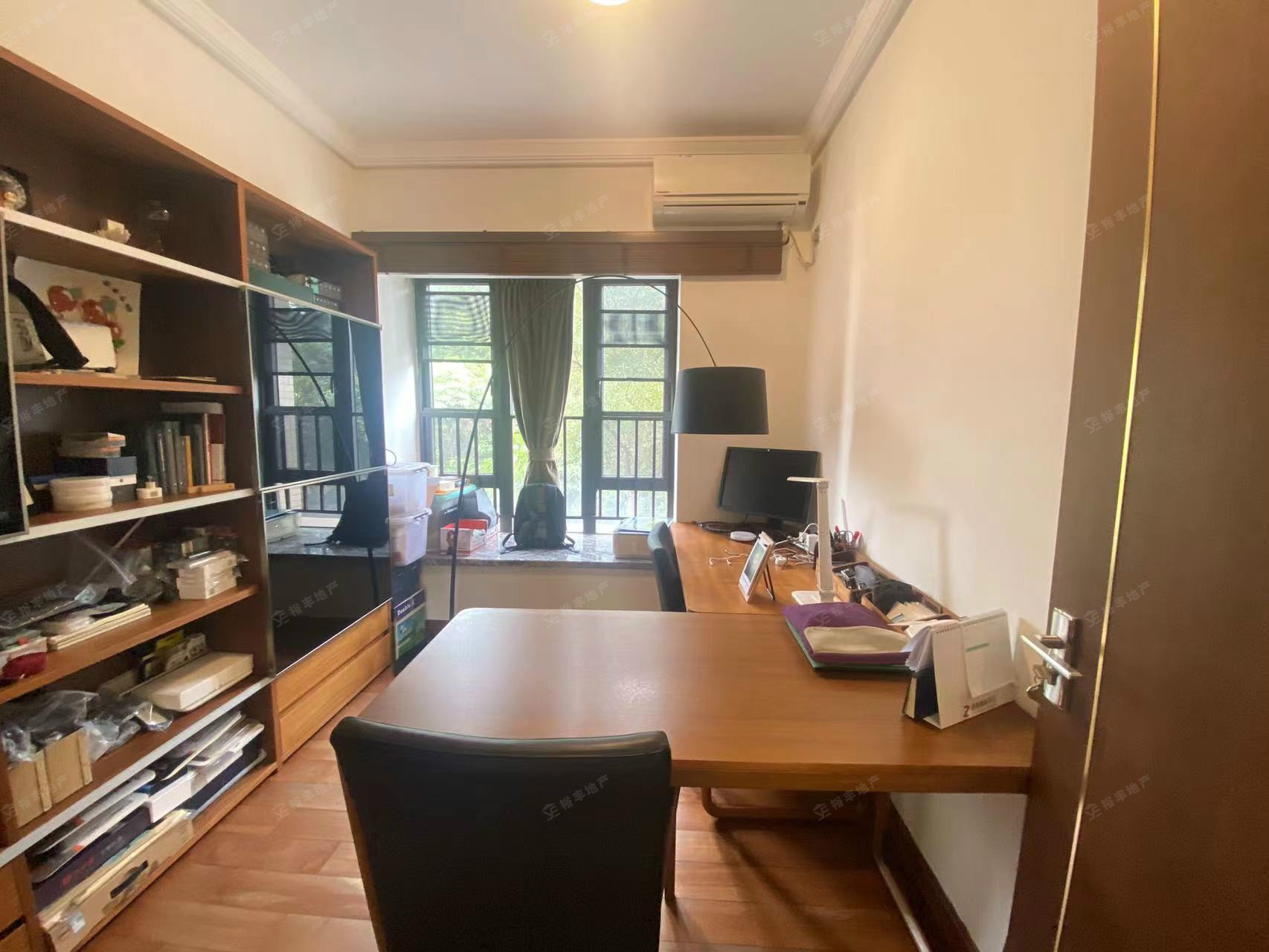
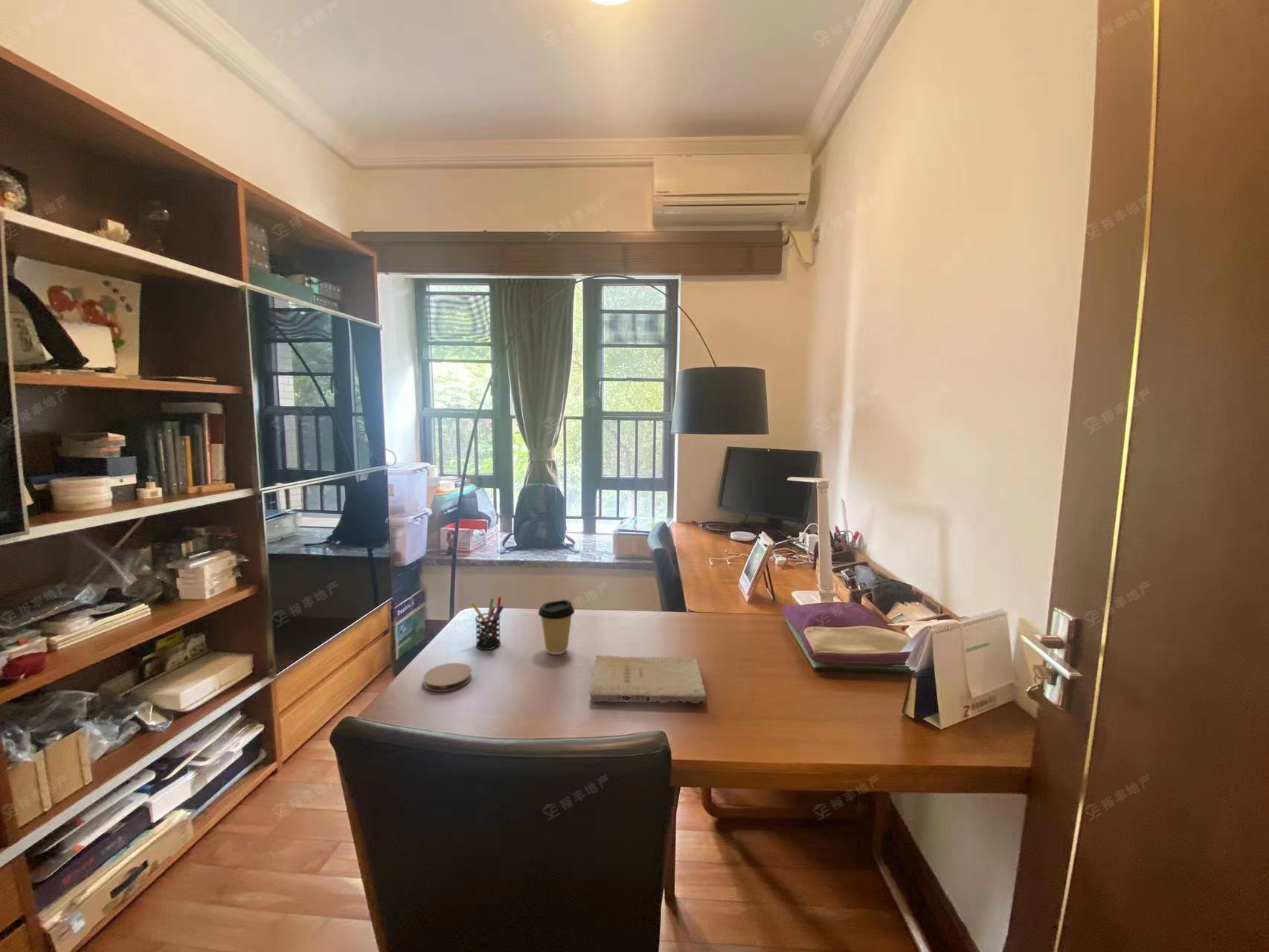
+ book [588,655,707,704]
+ coaster [423,662,472,692]
+ pen holder [470,596,504,650]
+ coffee cup [538,599,575,655]
